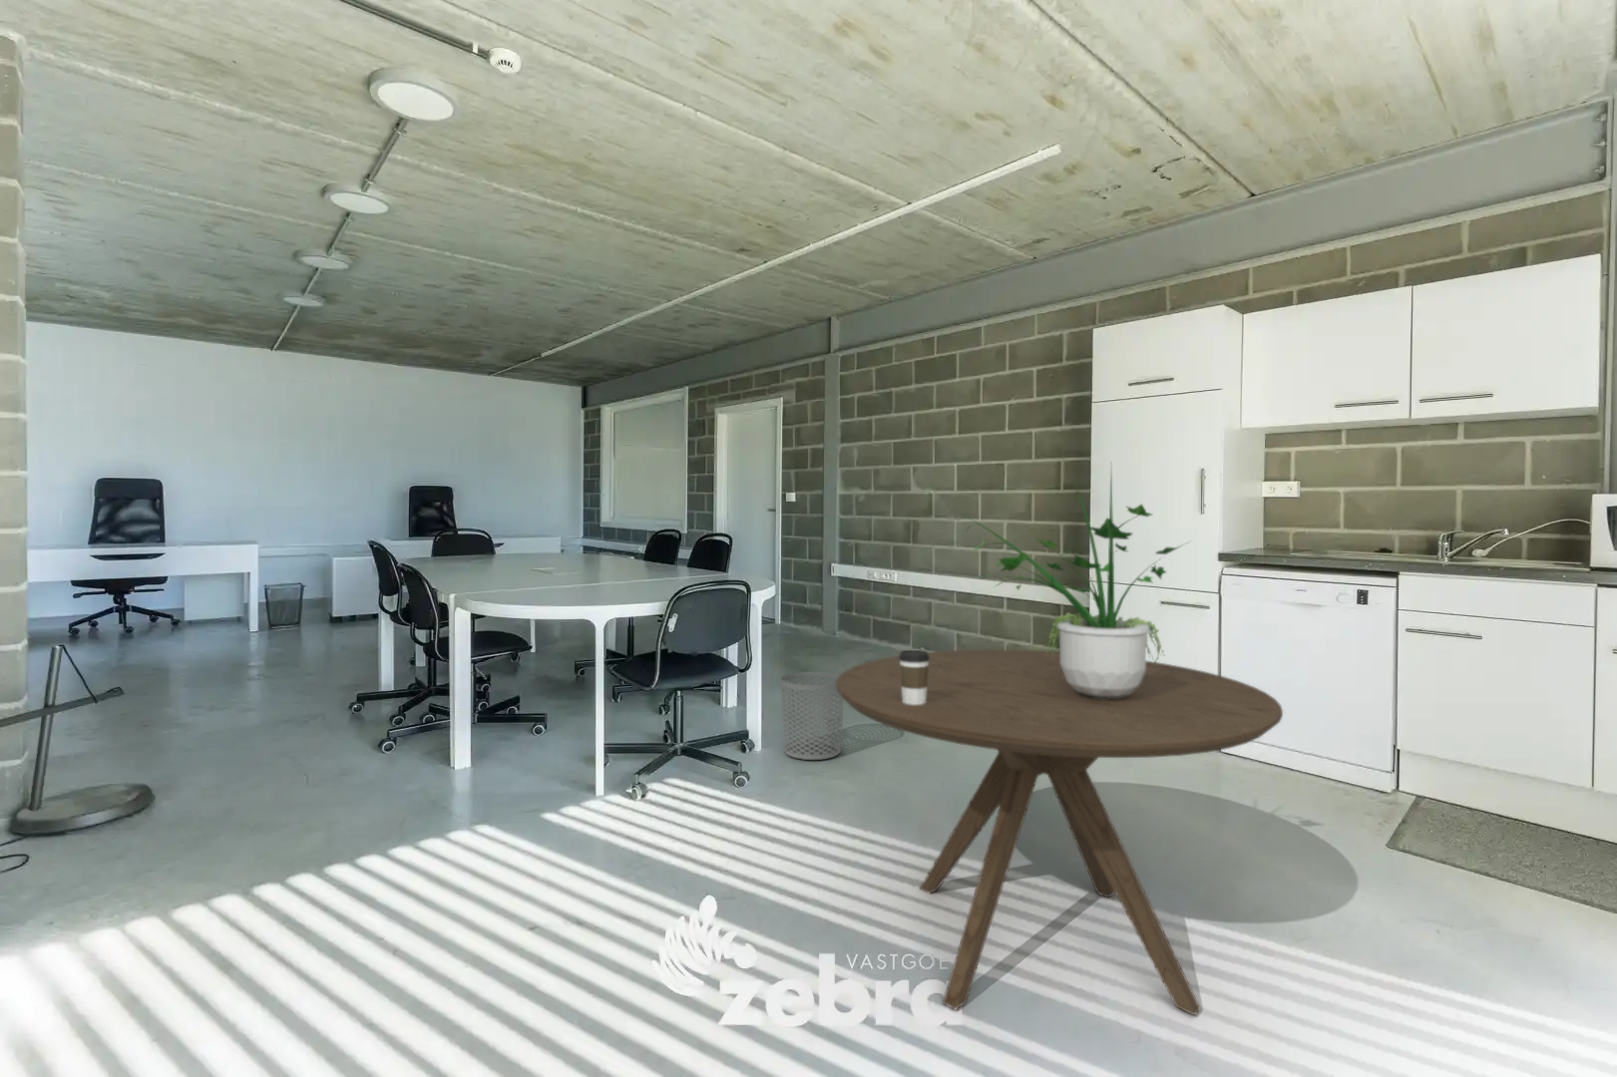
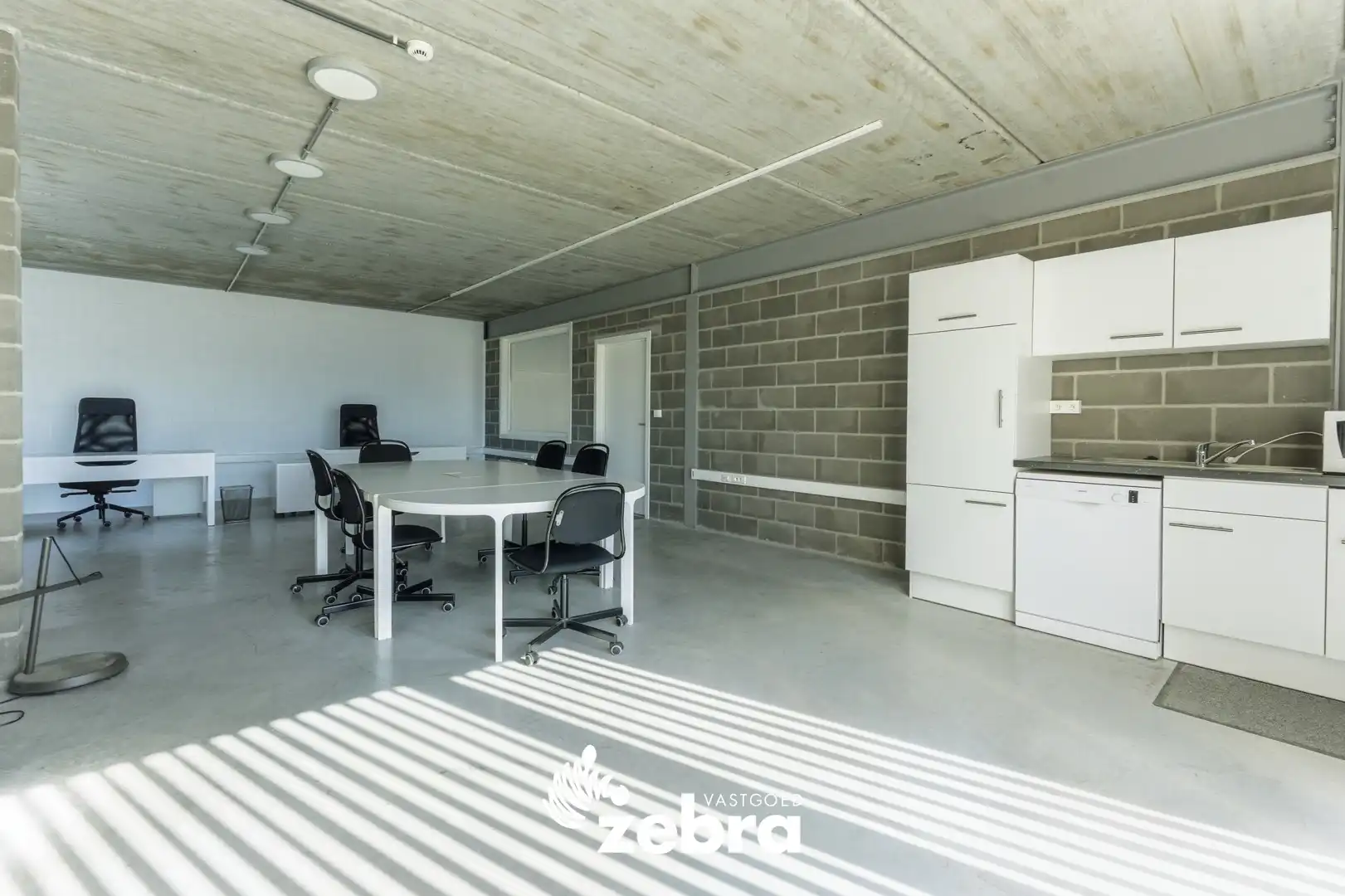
- dining table [834,648,1284,1016]
- waste bin [780,671,845,761]
- coffee cup [899,649,929,706]
- potted plant [956,463,1193,698]
